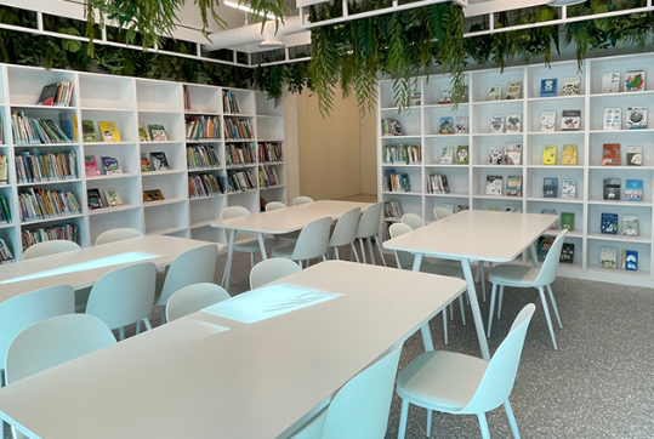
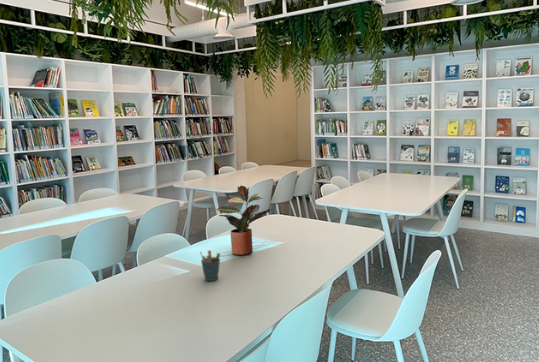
+ pen holder [199,249,221,282]
+ potted plant [215,185,273,256]
